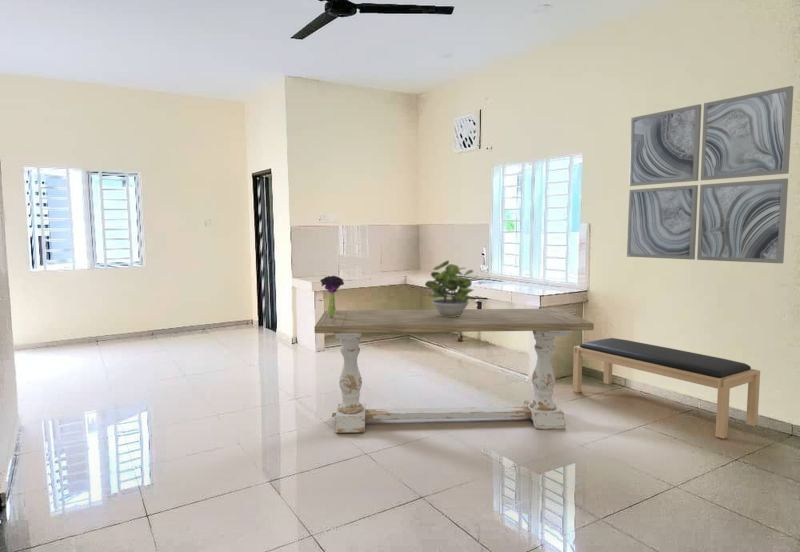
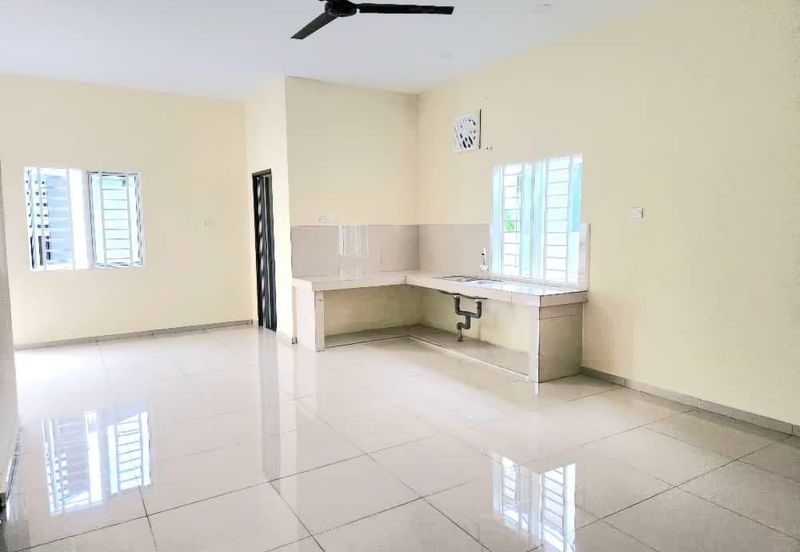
- dining table [313,307,595,434]
- wall art [626,85,795,264]
- potted plant [424,260,474,317]
- bench [572,337,761,439]
- bouquet [319,275,345,318]
